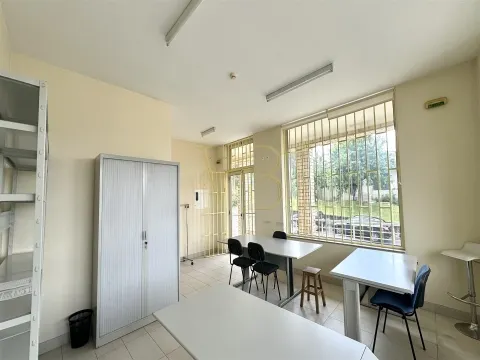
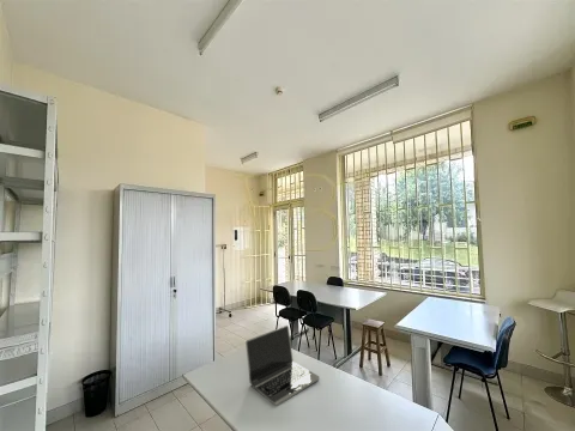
+ laptop [244,324,321,407]
